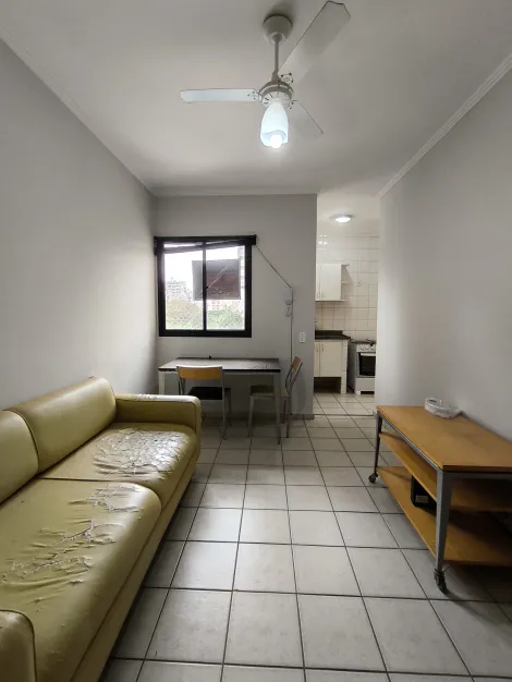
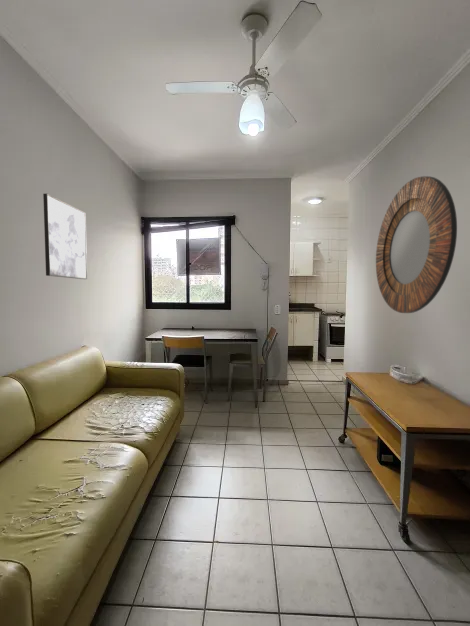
+ home mirror [375,175,458,314]
+ wall art [42,193,88,280]
